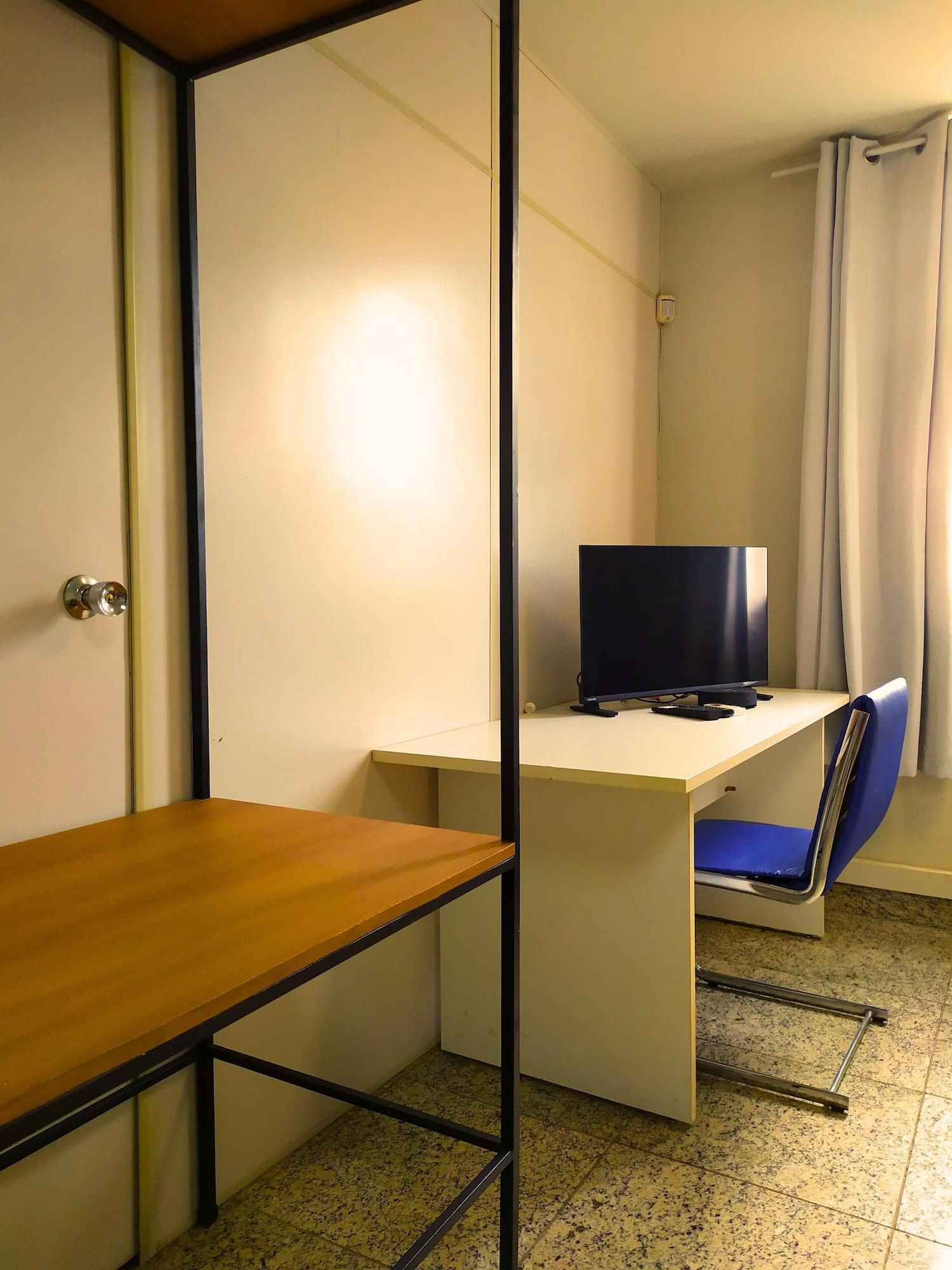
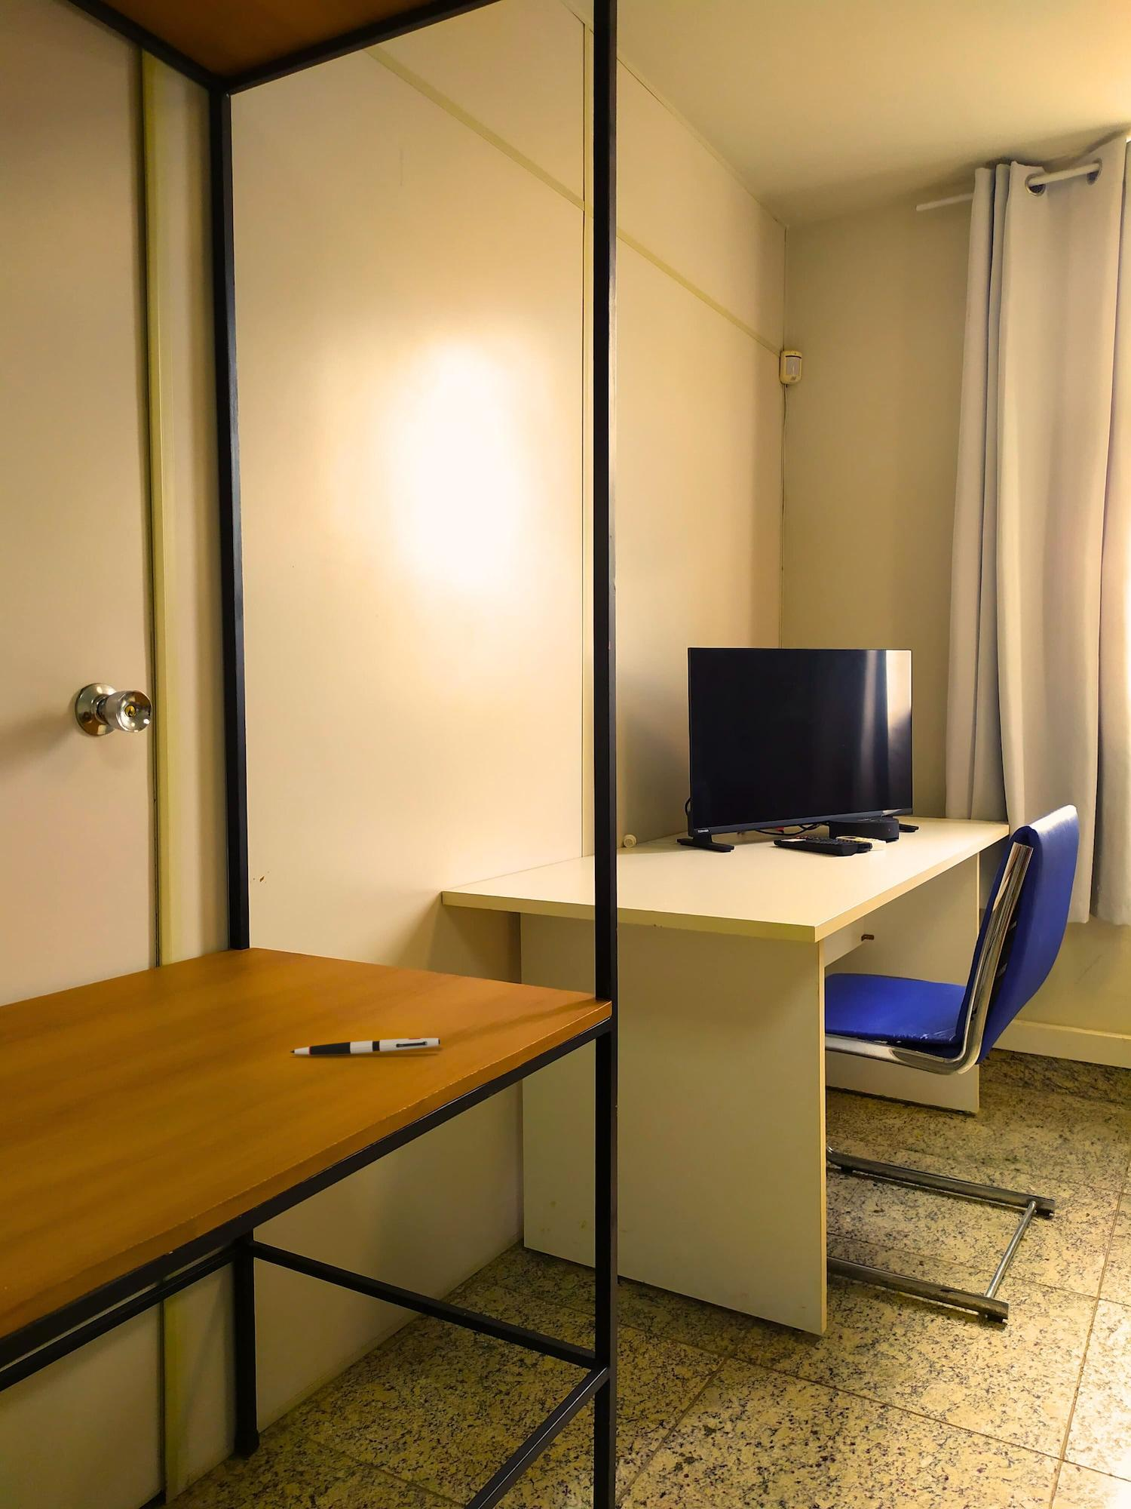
+ pen [290,1037,441,1055]
